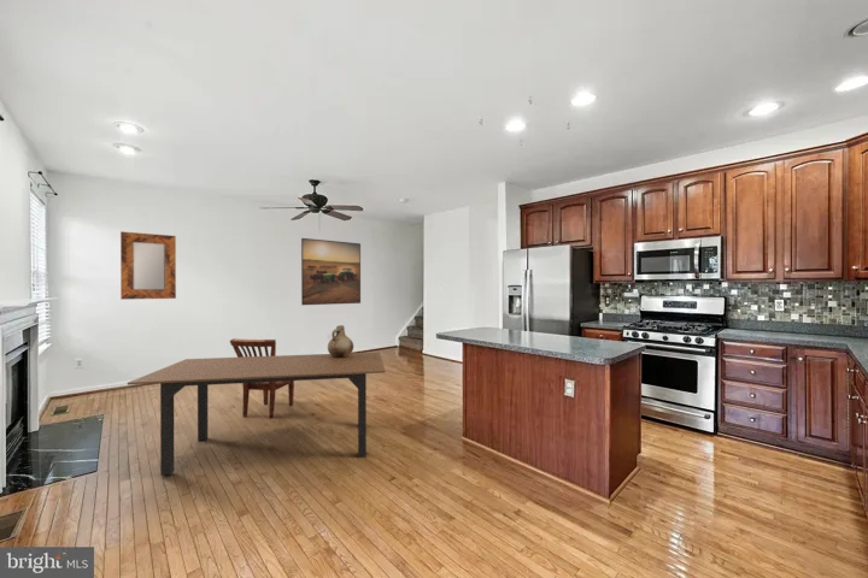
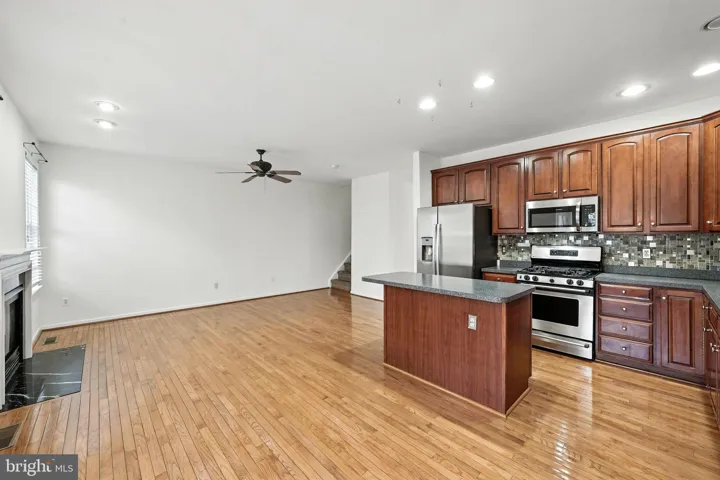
- ceramic jug [327,324,354,358]
- dining table [127,352,387,477]
- home mirror [119,230,177,301]
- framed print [300,237,362,306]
- dining chair [229,337,295,419]
